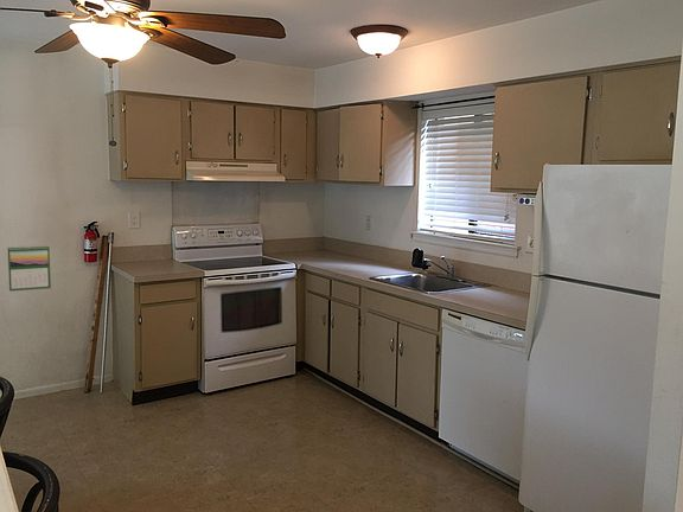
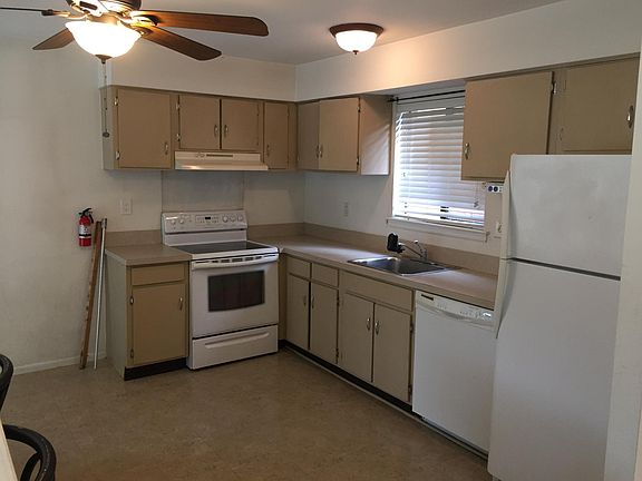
- calendar [6,244,52,293]
